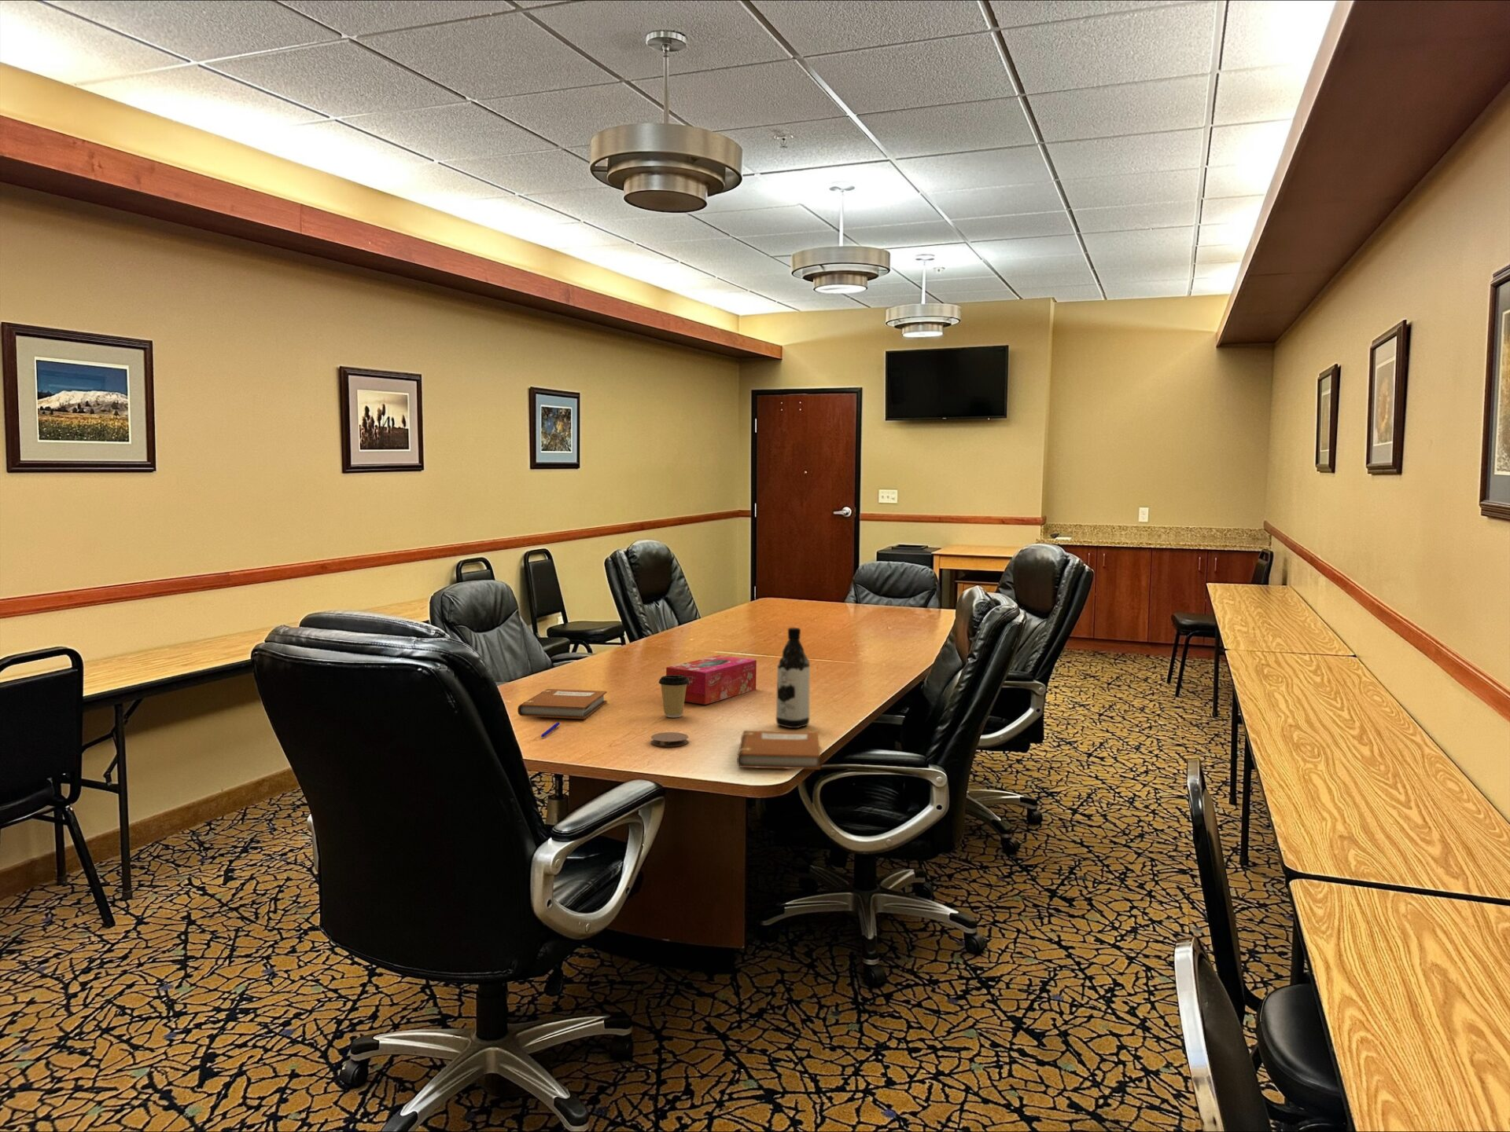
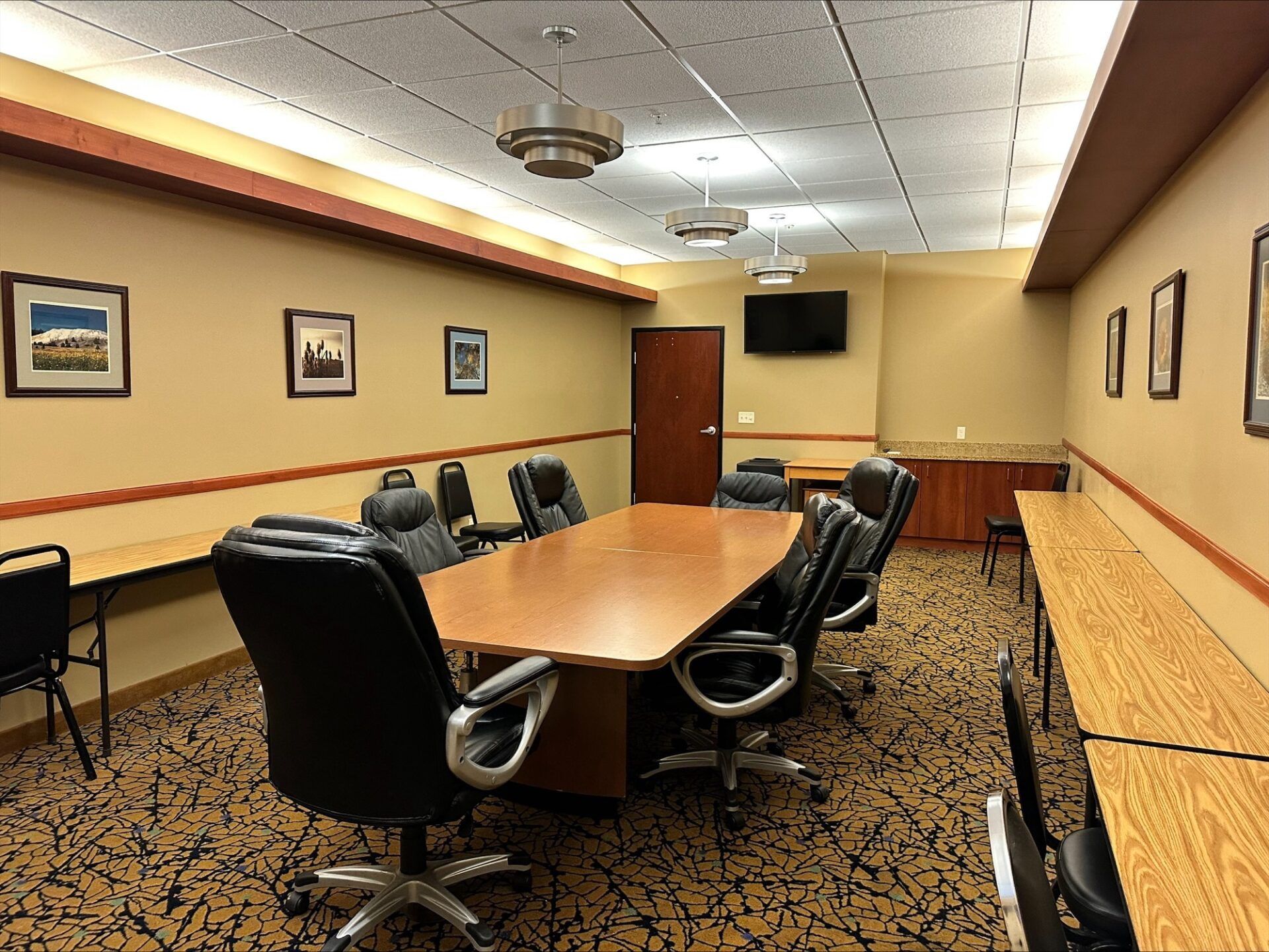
- pen [540,721,560,737]
- coaster [651,731,689,747]
- notebook [737,730,821,771]
- tissue box [665,654,757,705]
- coffee cup [658,675,689,718]
- notebook [516,688,608,719]
- water bottle [776,627,810,729]
